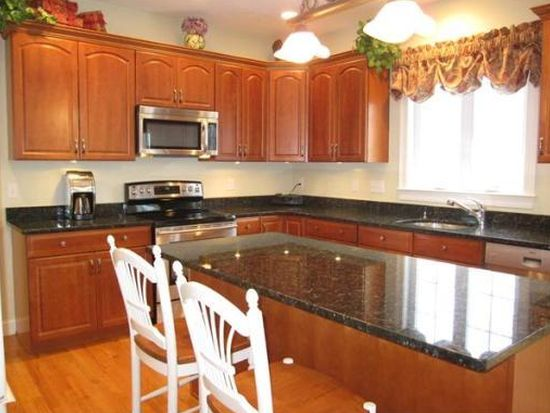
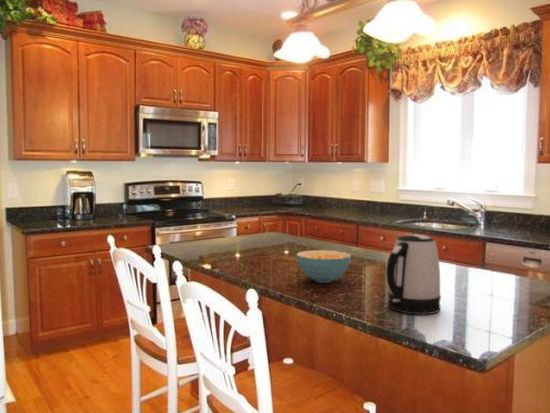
+ cereal bowl [295,249,352,284]
+ kettle [385,233,442,316]
